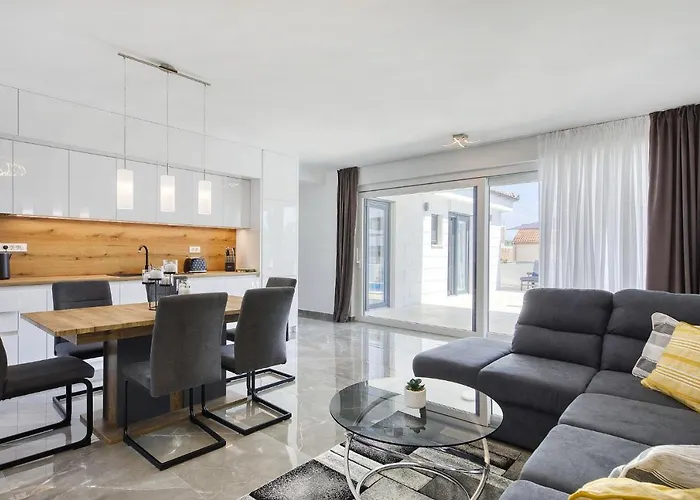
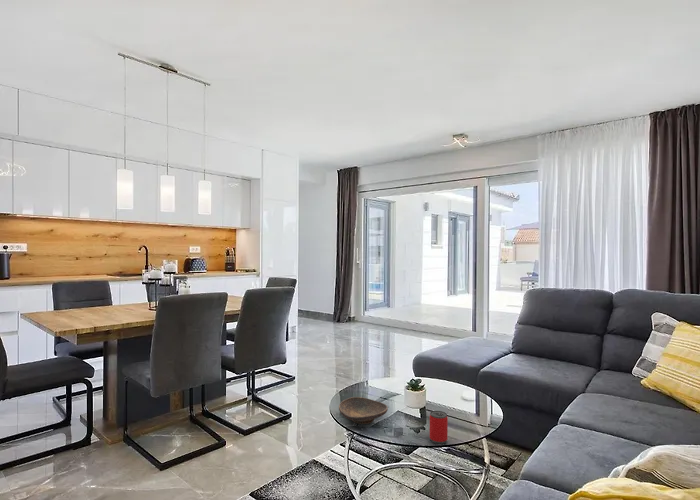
+ beverage can [429,410,449,445]
+ decorative bowl [338,396,389,425]
